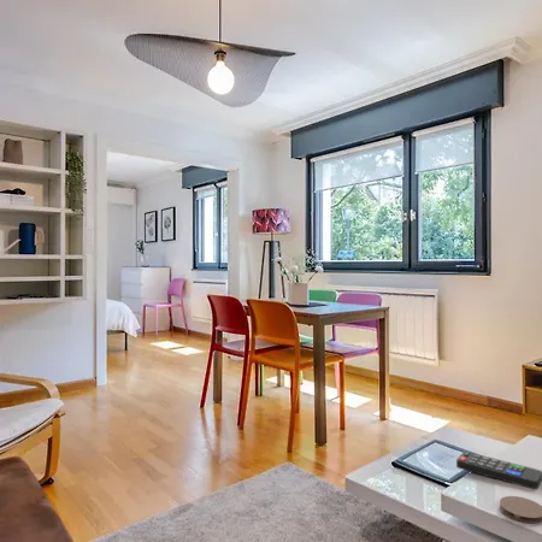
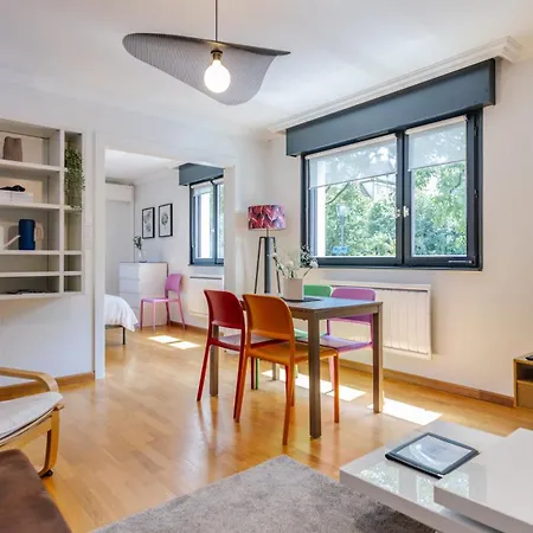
- coaster [499,495,542,525]
- remote control [455,450,542,490]
